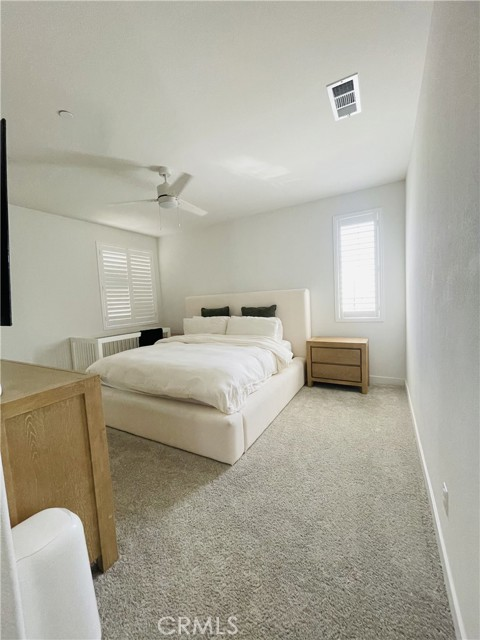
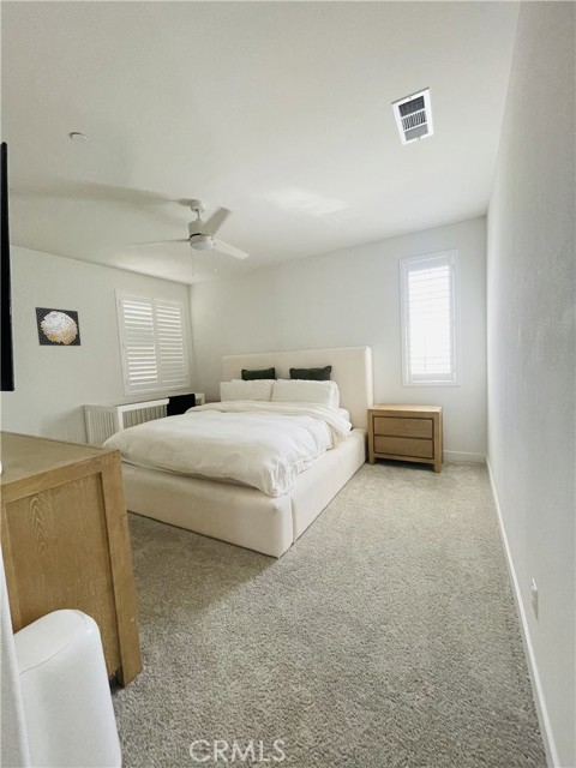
+ wall art [34,306,82,347]
